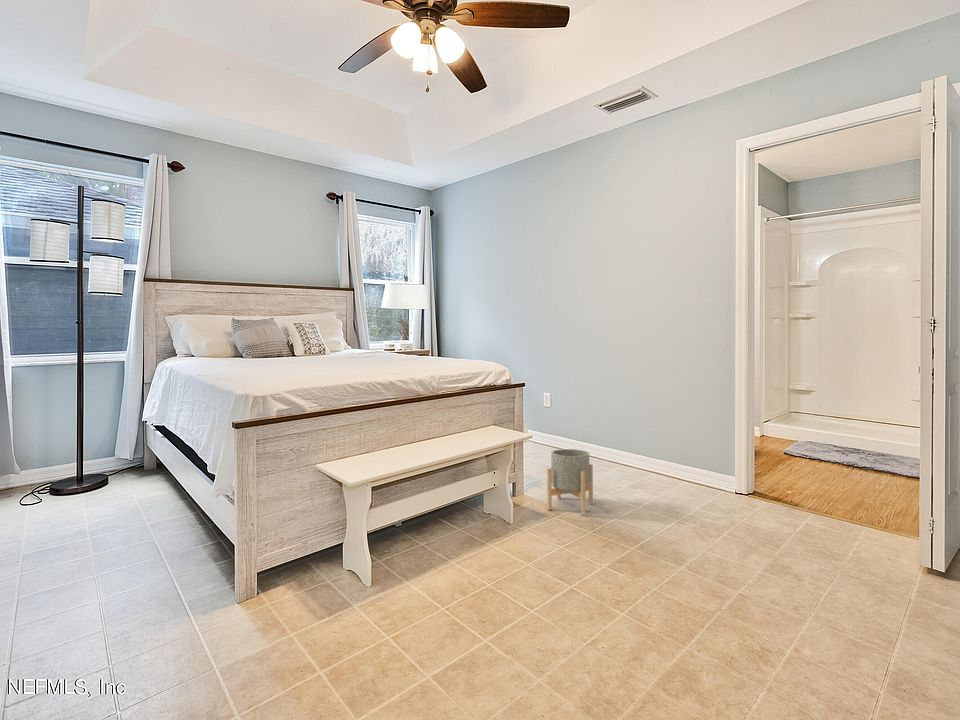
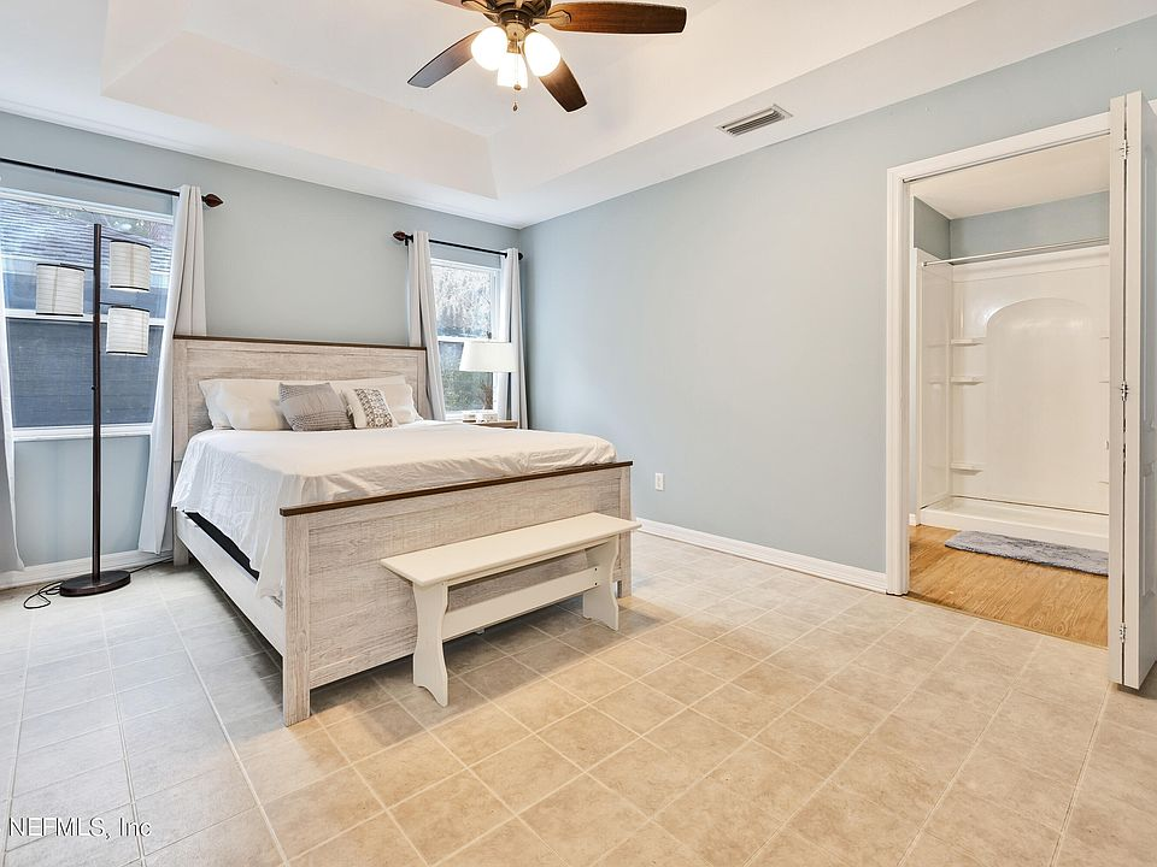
- planter [546,448,594,515]
